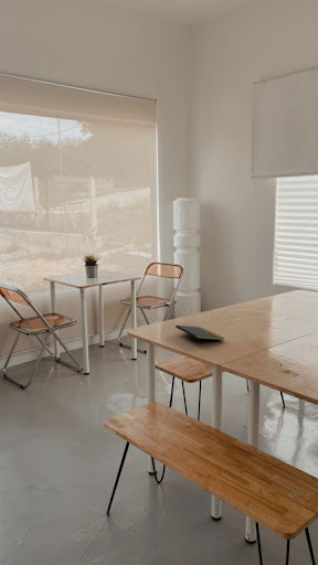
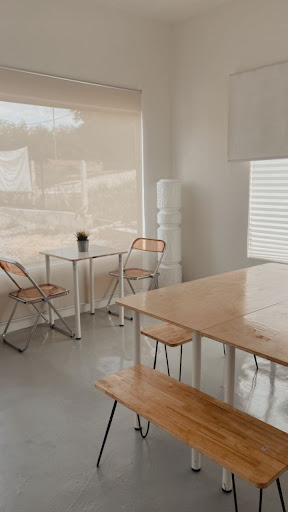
- notepad [174,324,224,345]
